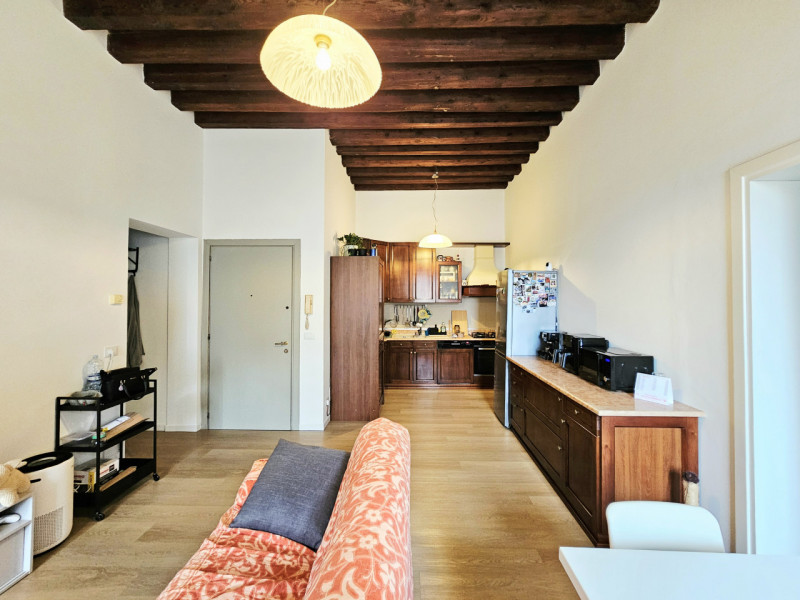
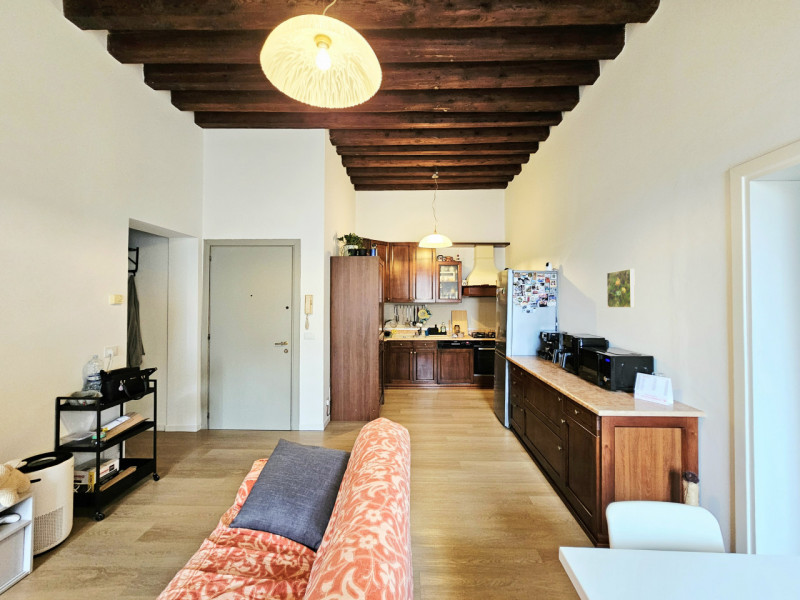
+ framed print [606,268,636,309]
